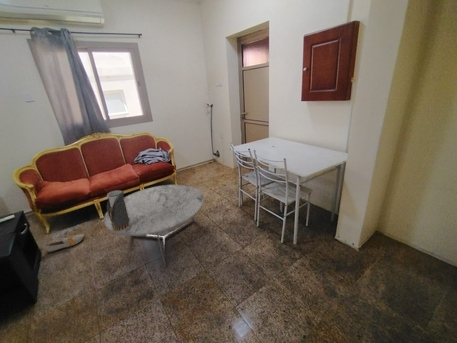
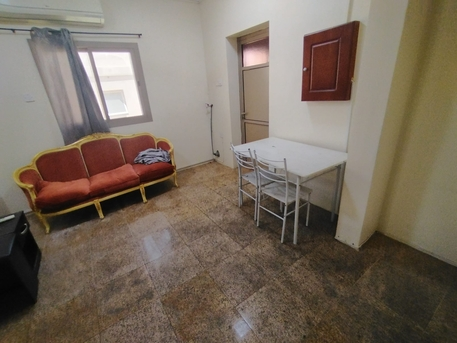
- decorative container [106,189,130,231]
- shoe [43,233,86,254]
- coffee table [103,184,205,268]
